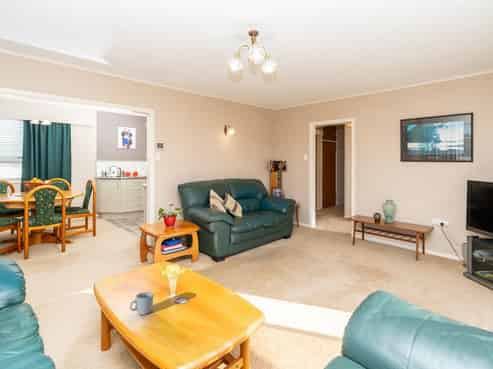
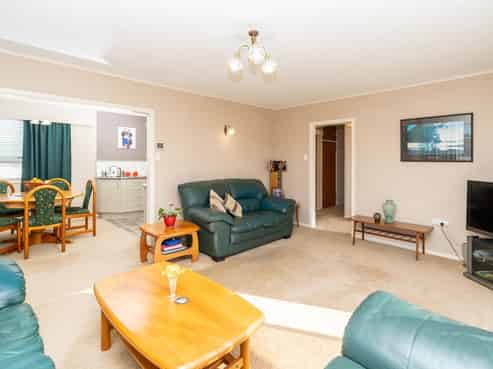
- mug [129,291,155,315]
